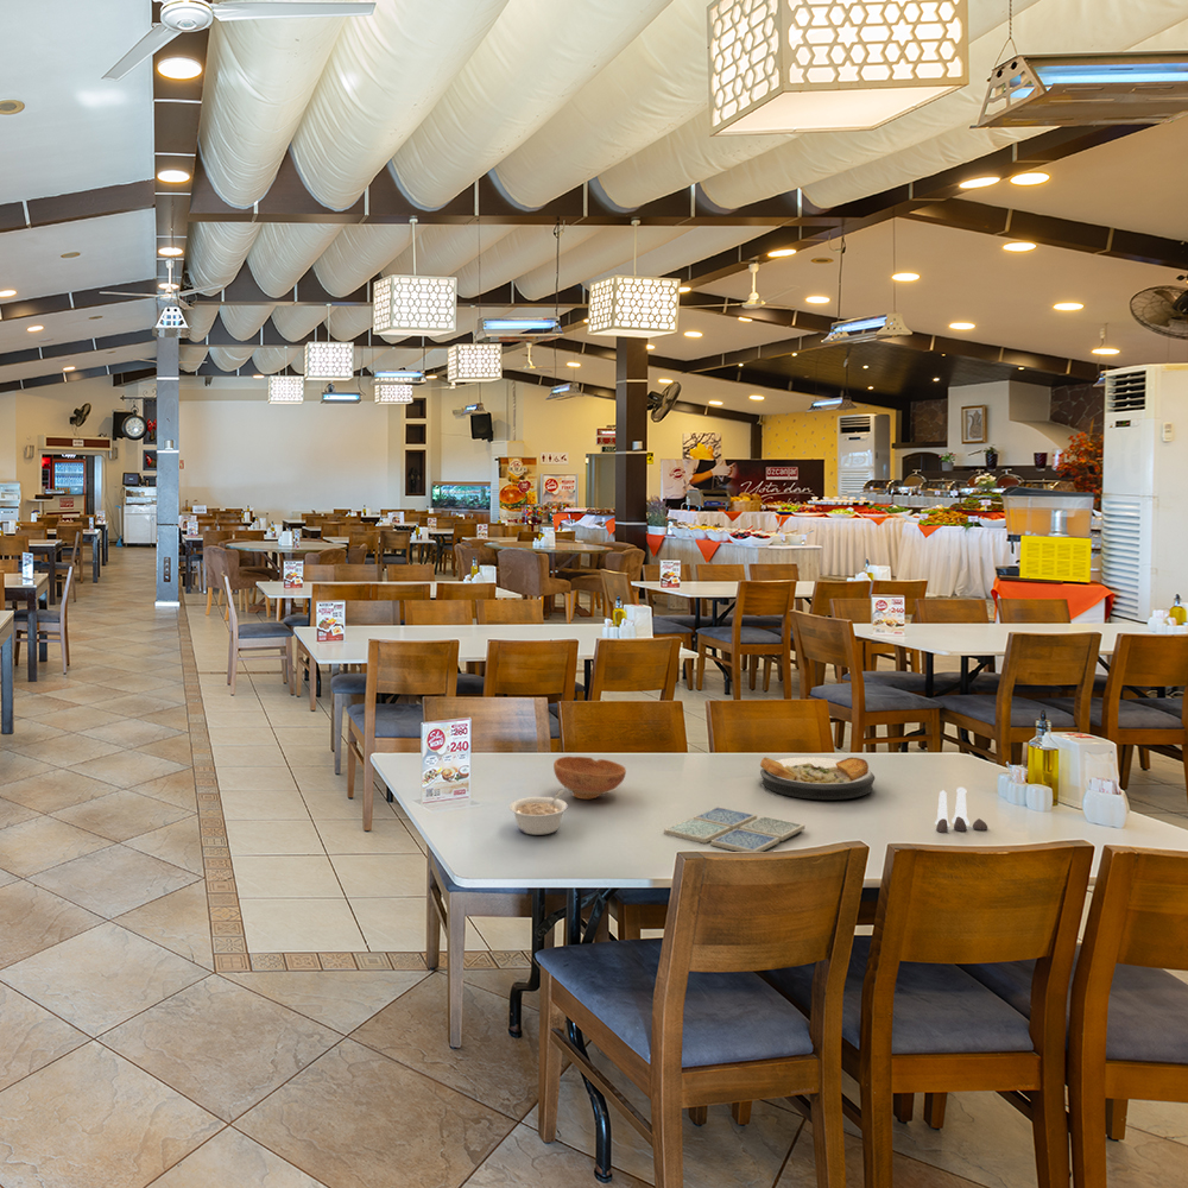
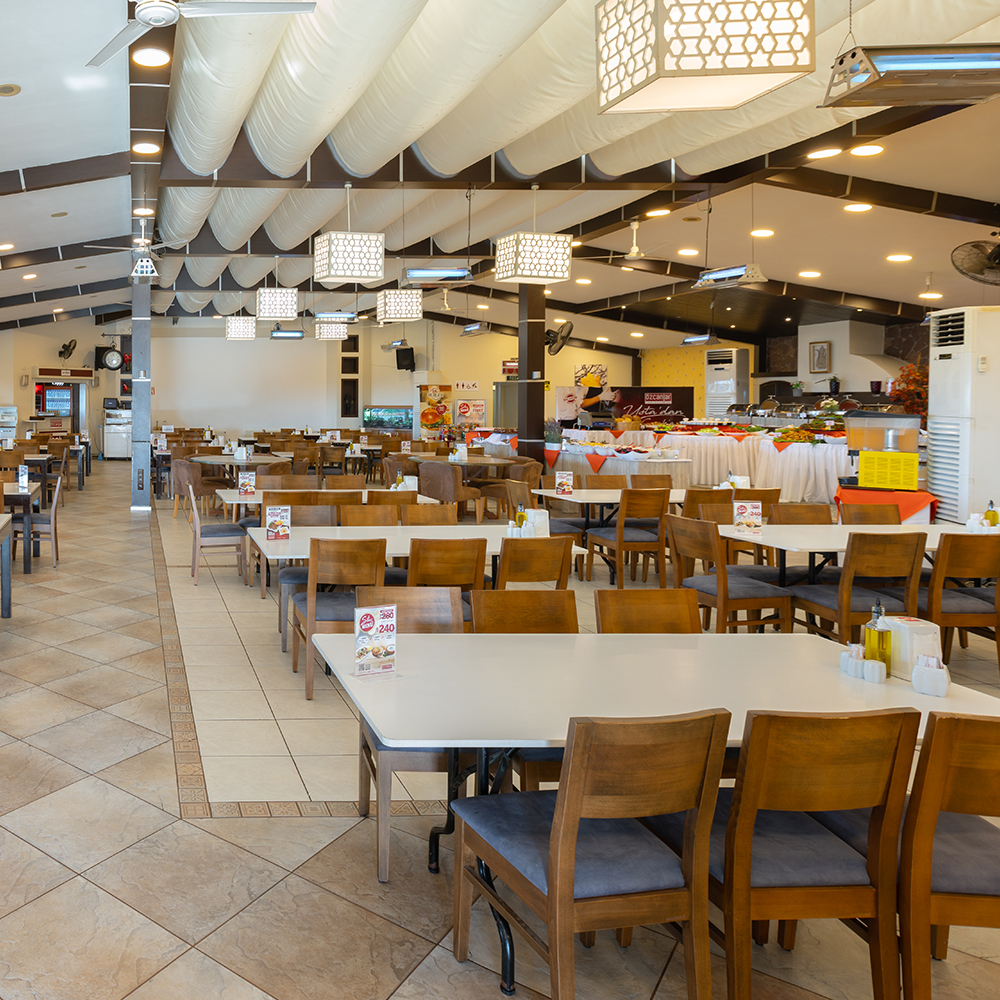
- bowl [552,756,627,801]
- drink coaster [663,805,805,853]
- plate [759,756,876,801]
- salt and pepper shaker set [934,786,988,834]
- legume [508,789,569,836]
